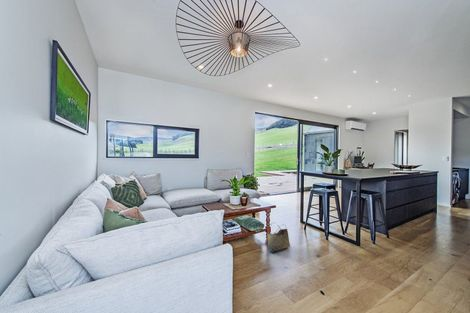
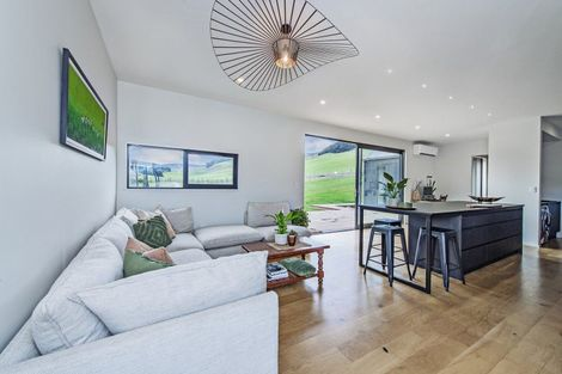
- basket [267,222,291,253]
